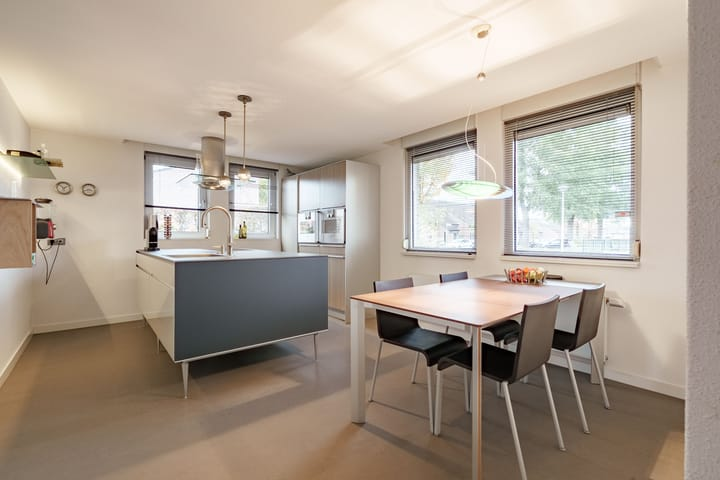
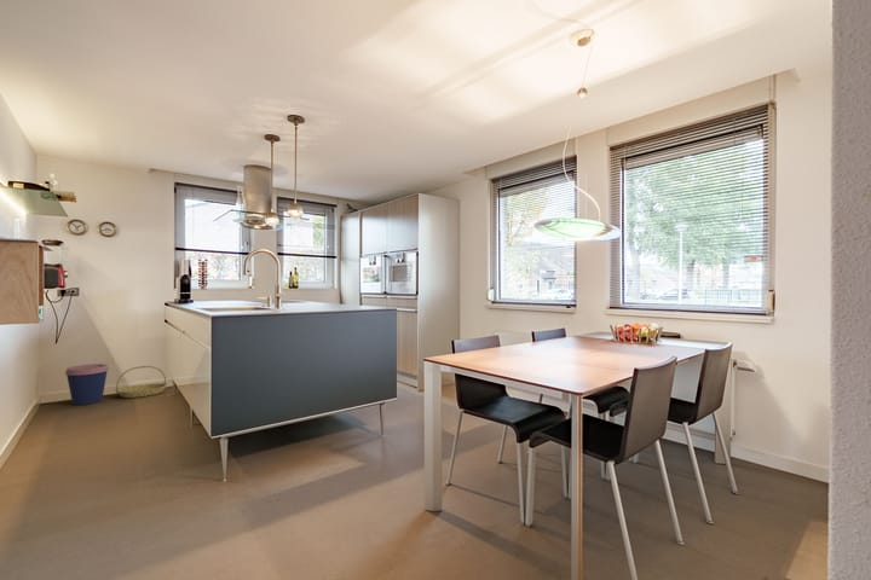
+ basket [114,365,168,399]
+ coffee cup [64,362,110,406]
